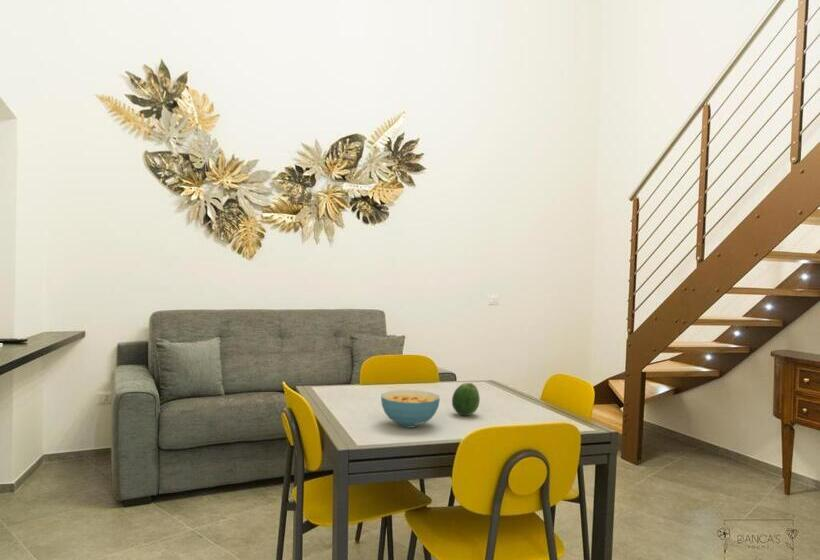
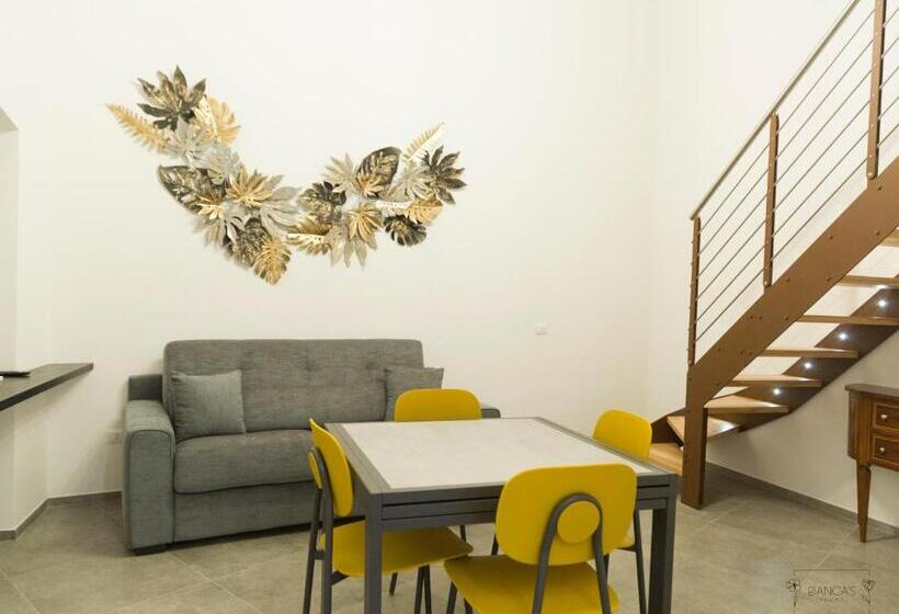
- fruit [451,382,481,417]
- cereal bowl [380,389,441,429]
